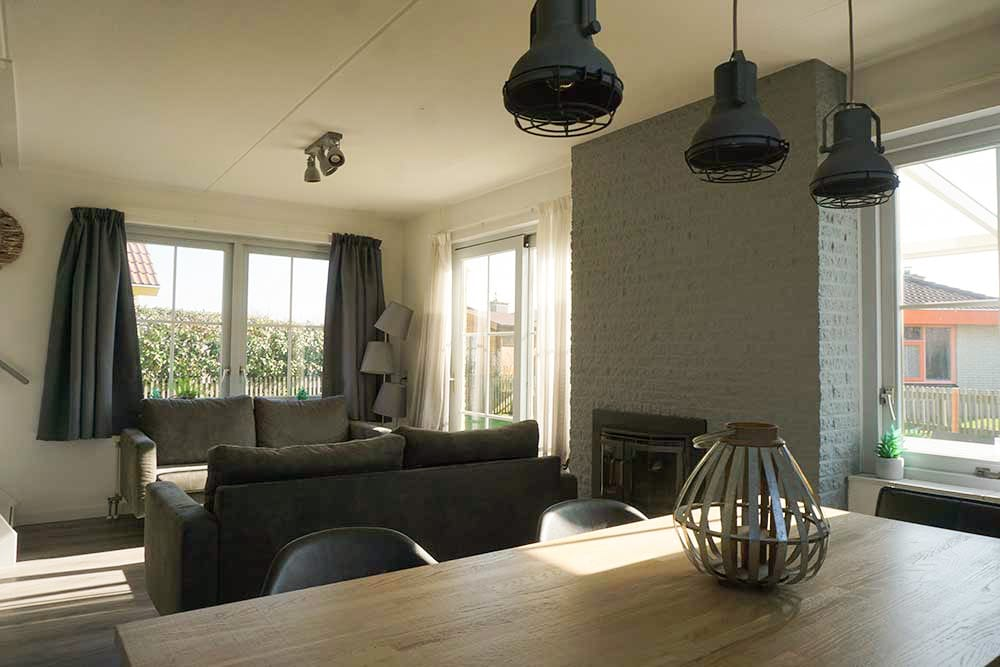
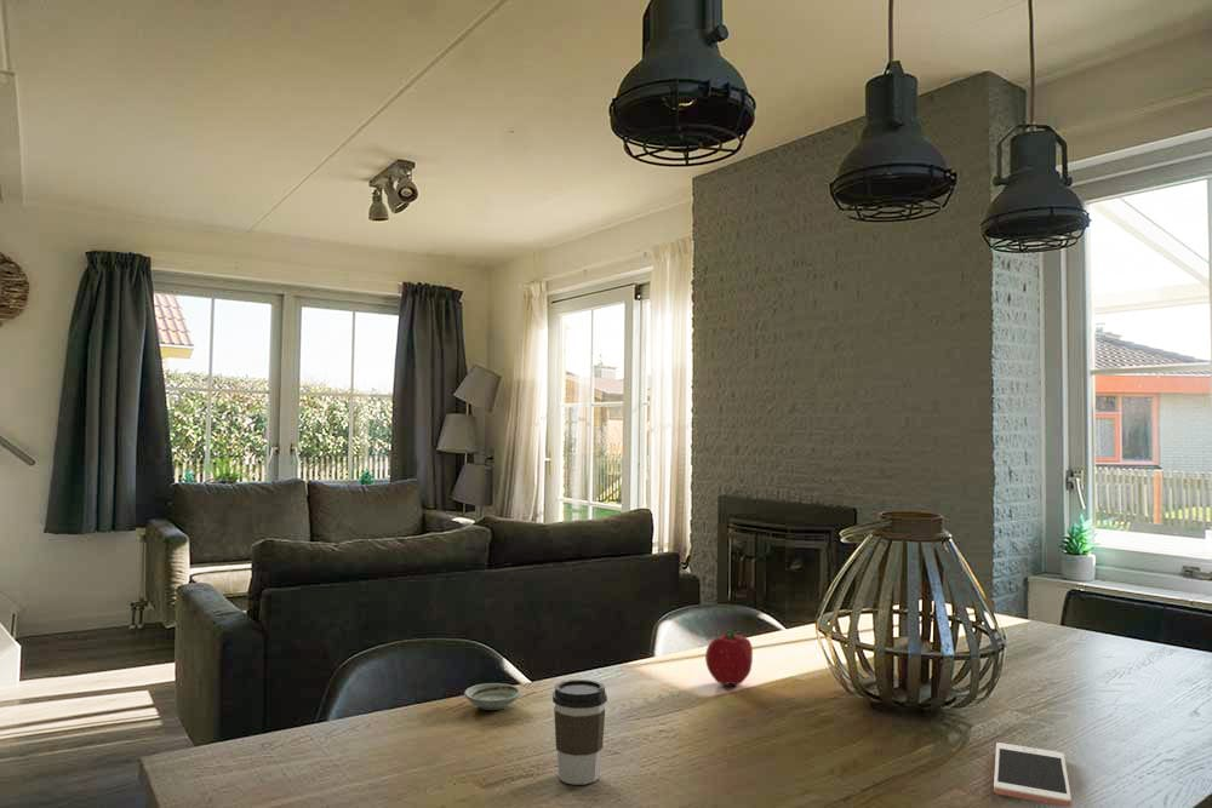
+ coffee cup [551,678,608,786]
+ fruit [704,629,754,686]
+ cell phone [993,741,1073,808]
+ saucer [463,682,522,711]
